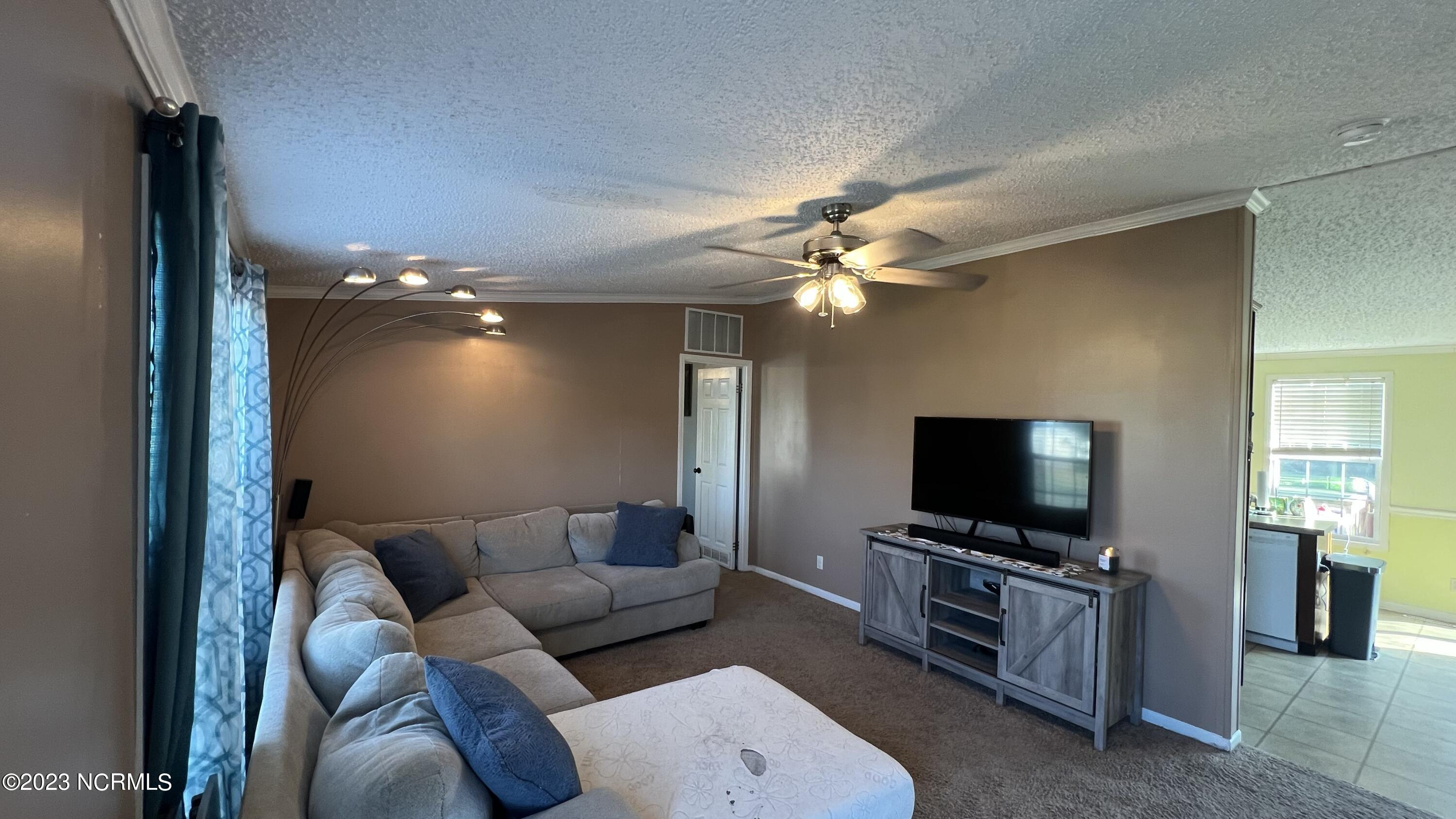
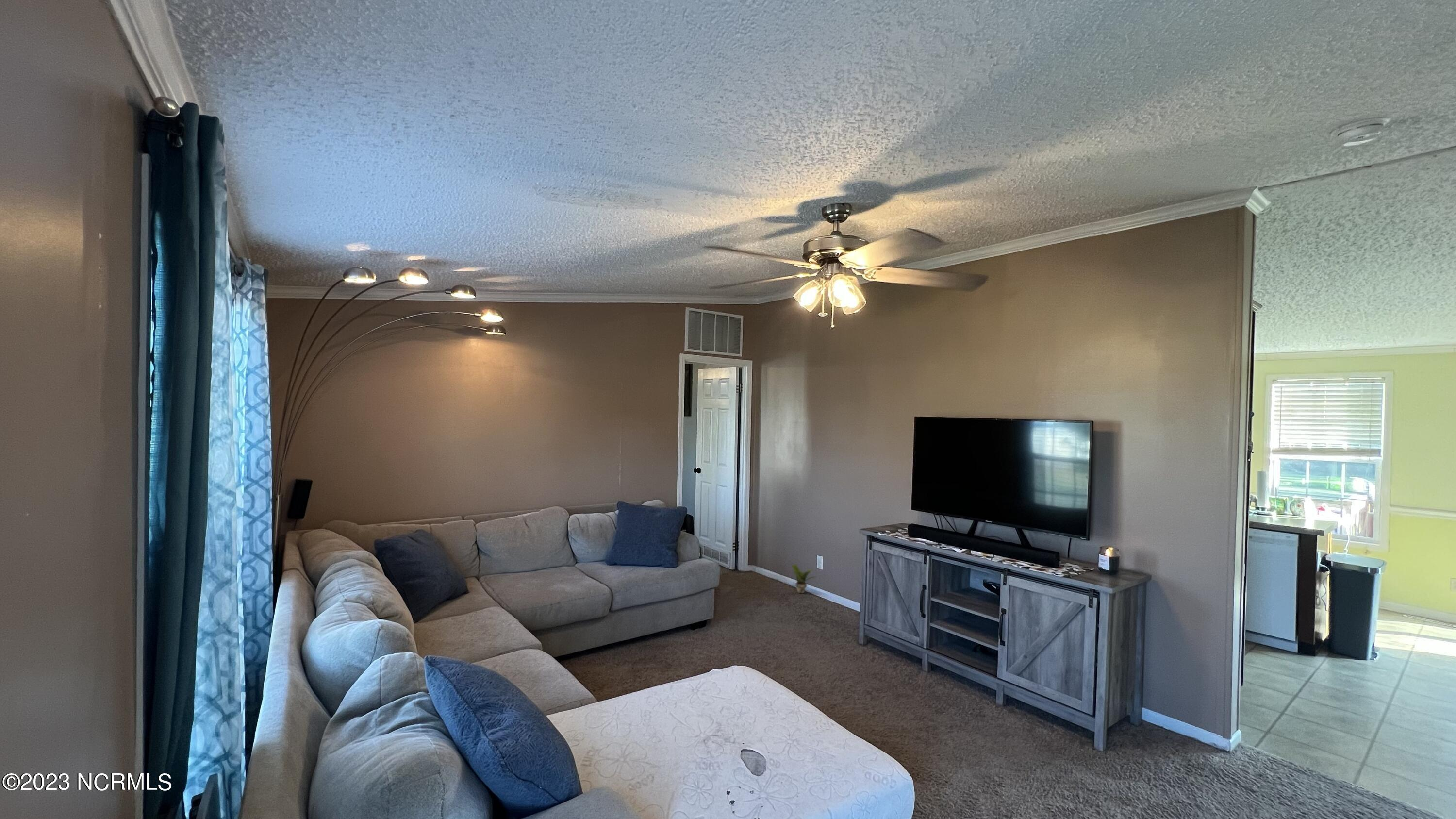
+ potted plant [791,564,818,594]
